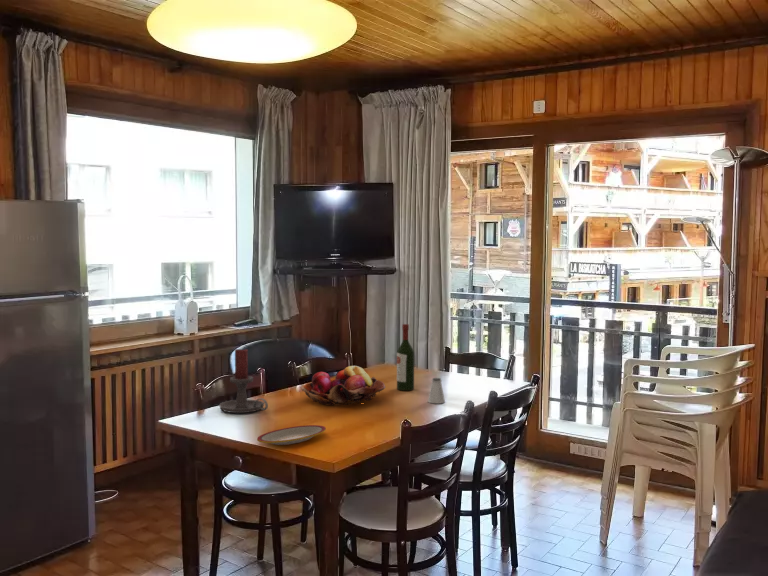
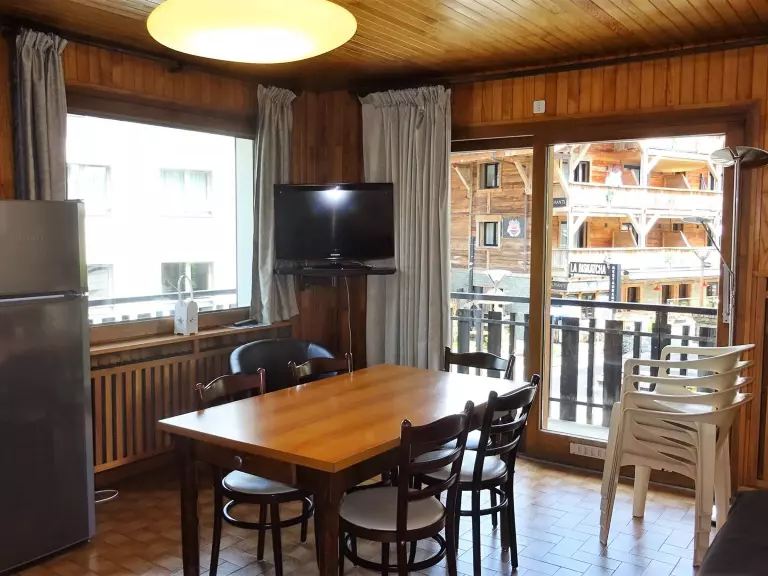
- fruit basket [300,365,386,406]
- plate [256,424,327,446]
- candle holder [218,347,269,414]
- wine bottle [396,323,415,391]
- saltshaker [427,377,446,404]
